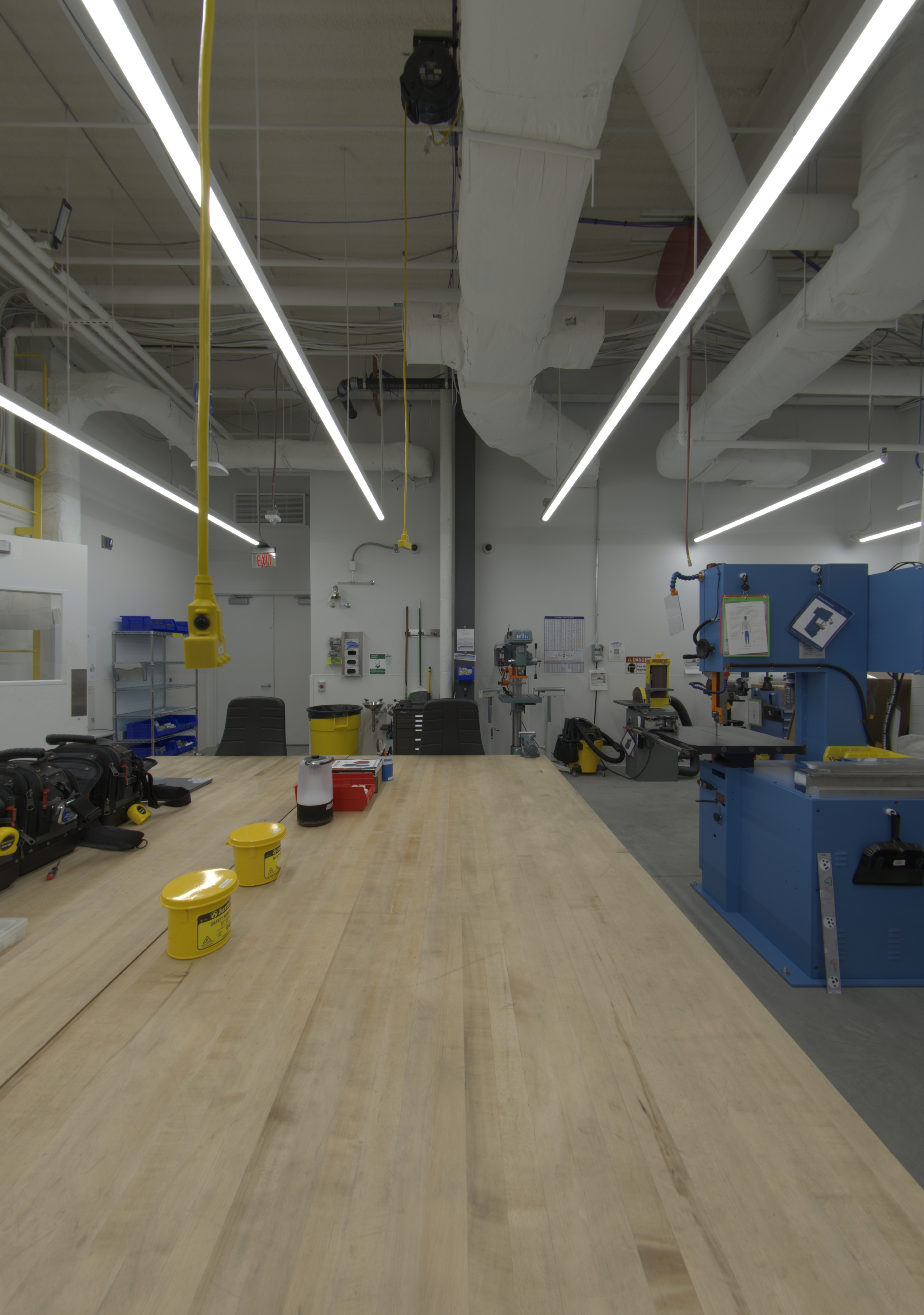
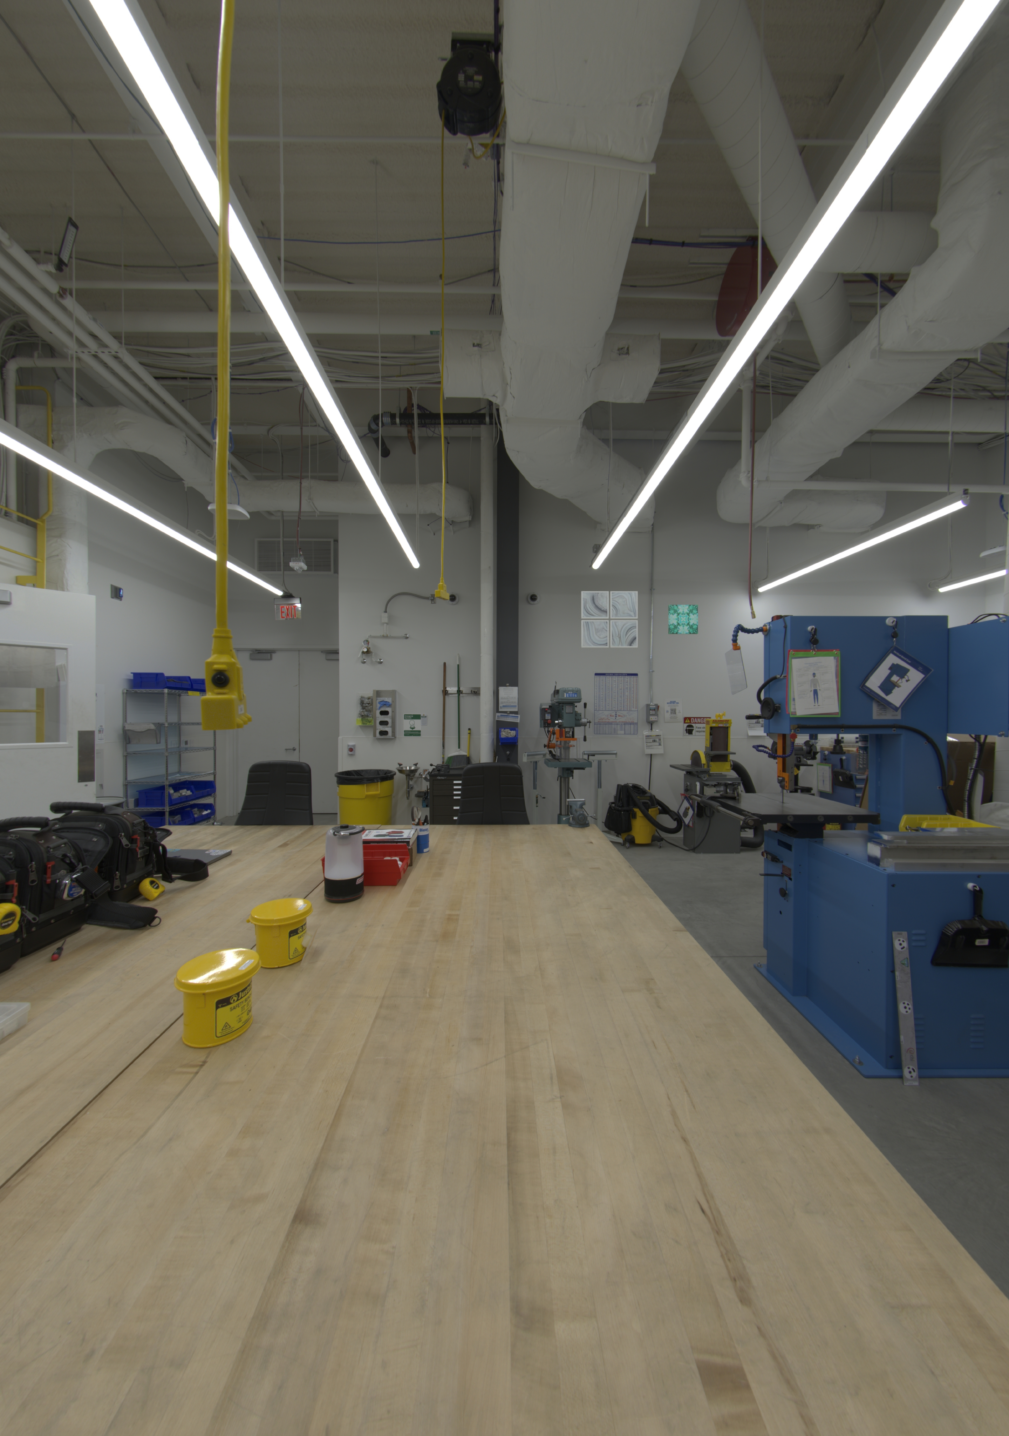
+ wall art [668,604,699,634]
+ wall art [581,591,638,649]
